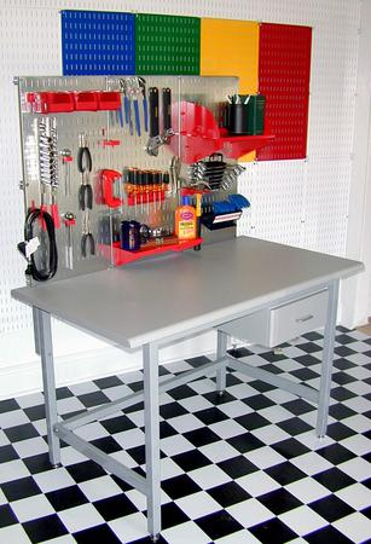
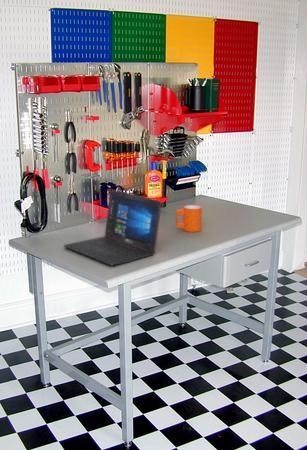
+ mug [175,204,203,233]
+ laptop [63,189,163,266]
